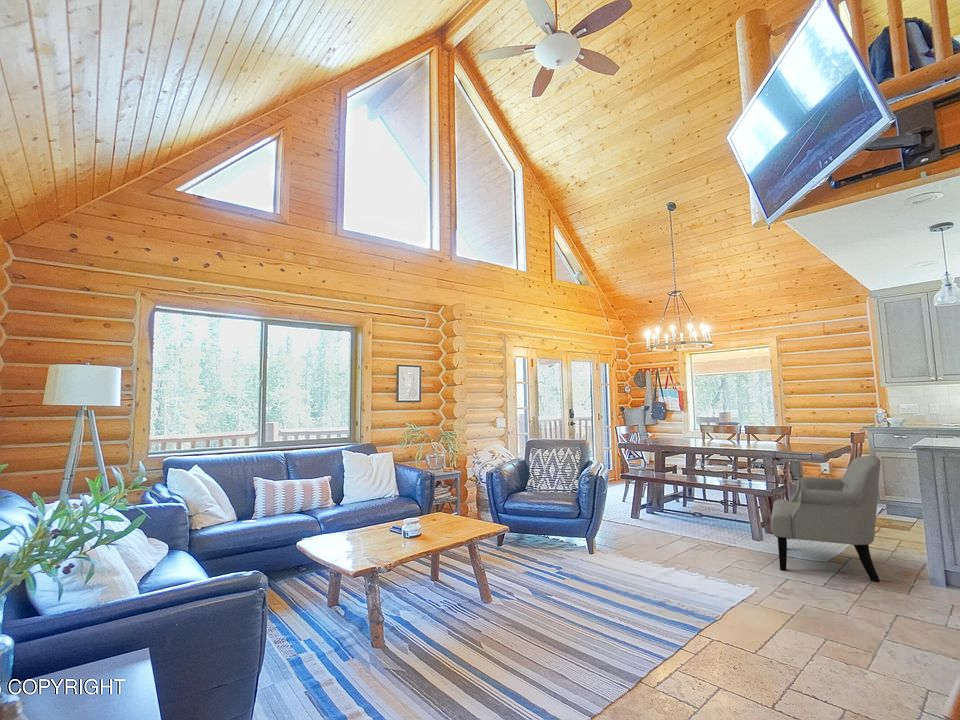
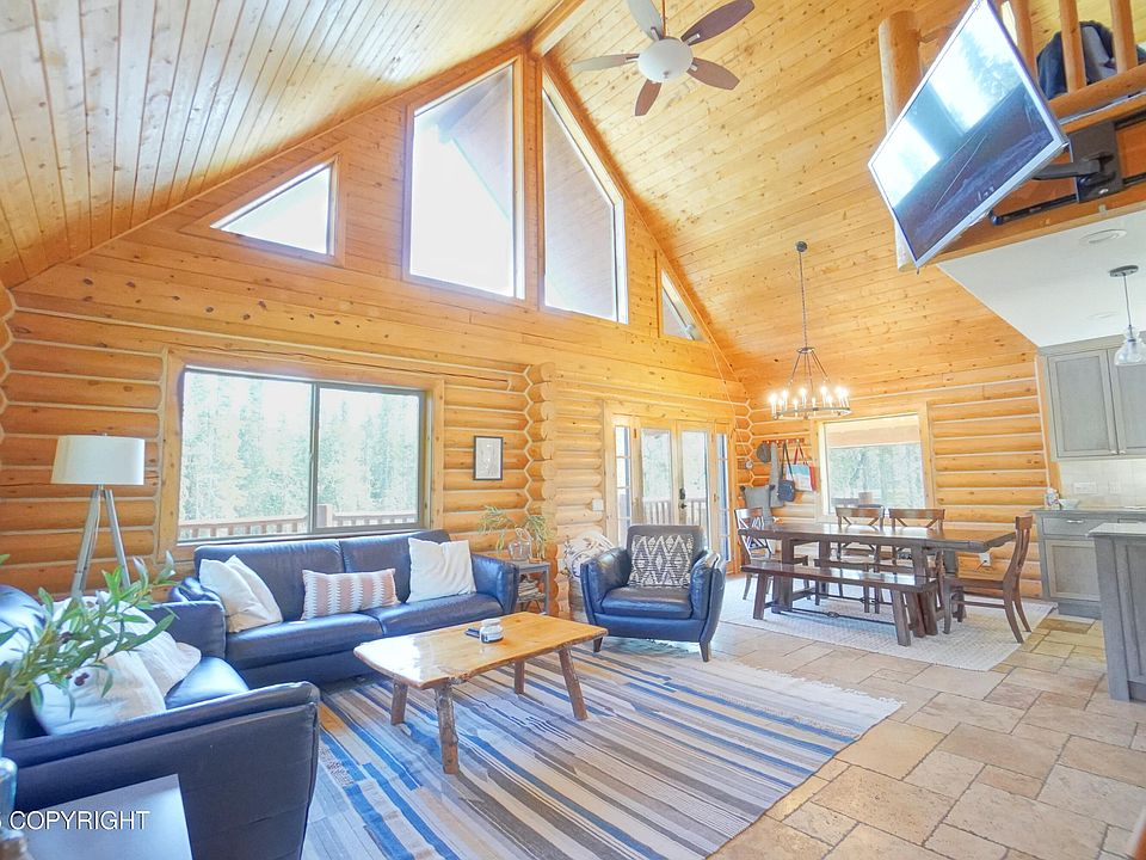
- chair [770,454,882,583]
